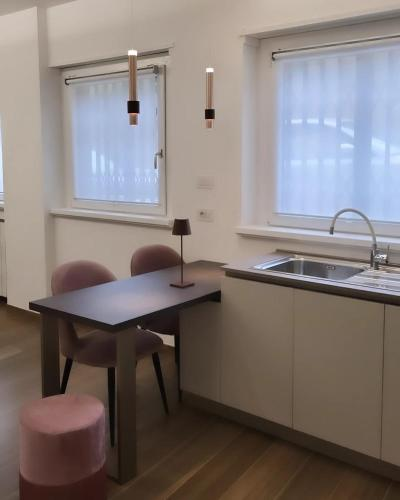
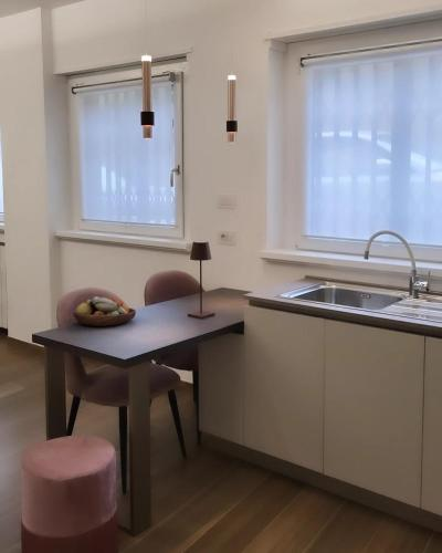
+ fruit bowl [72,295,137,327]
